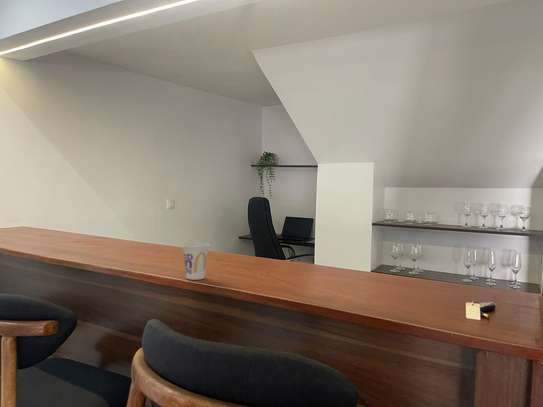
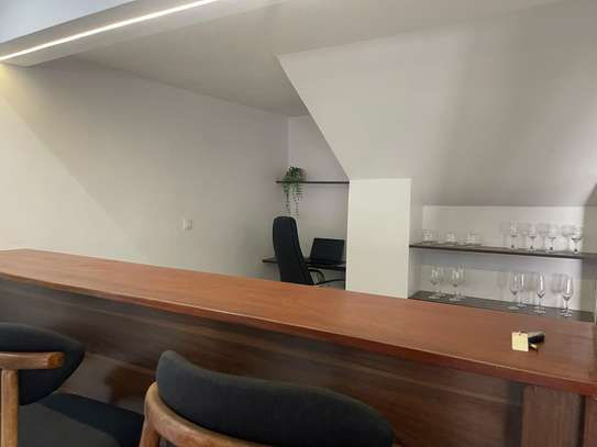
- cup [182,241,211,281]
